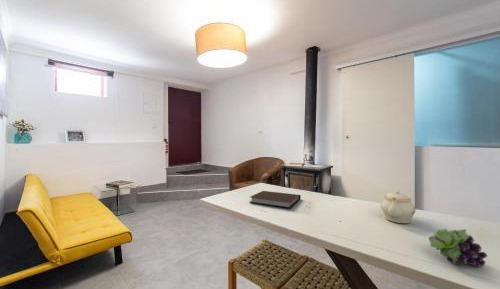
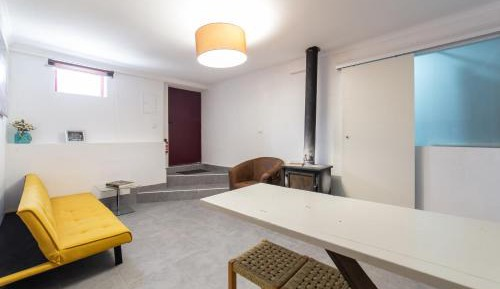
- notebook [249,190,302,209]
- fruit [427,228,488,268]
- teapot [380,190,416,224]
